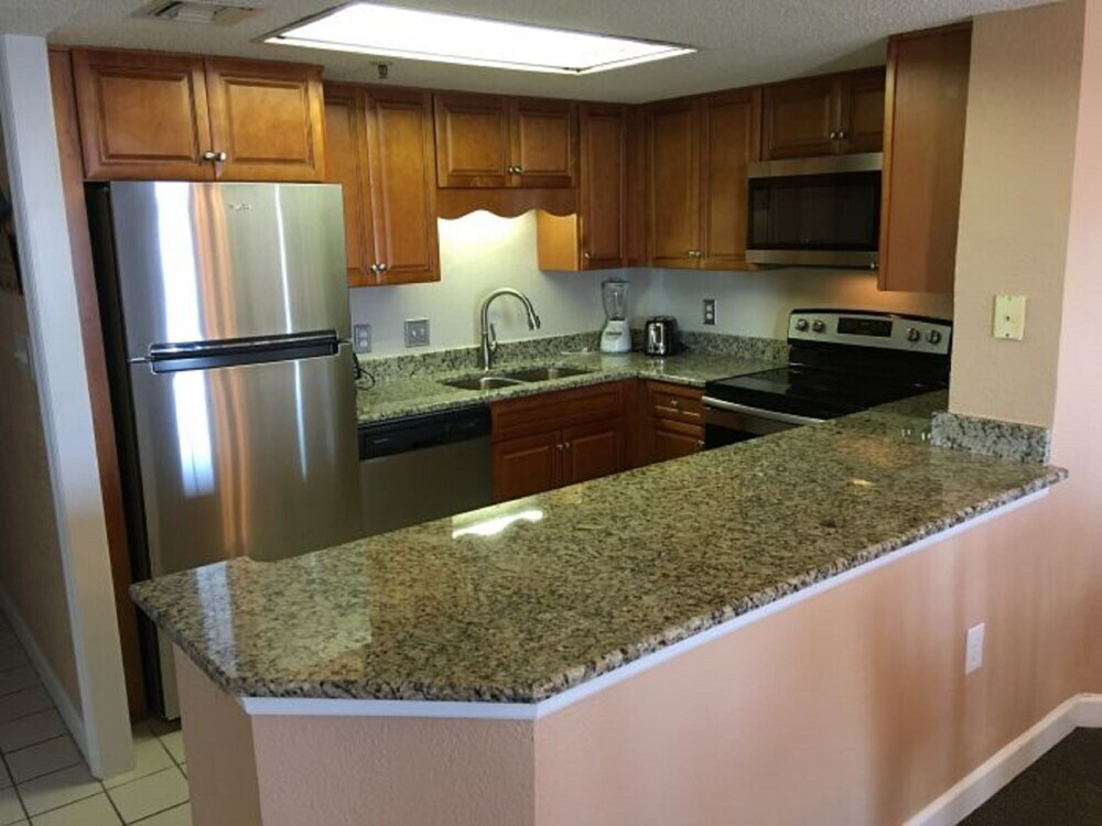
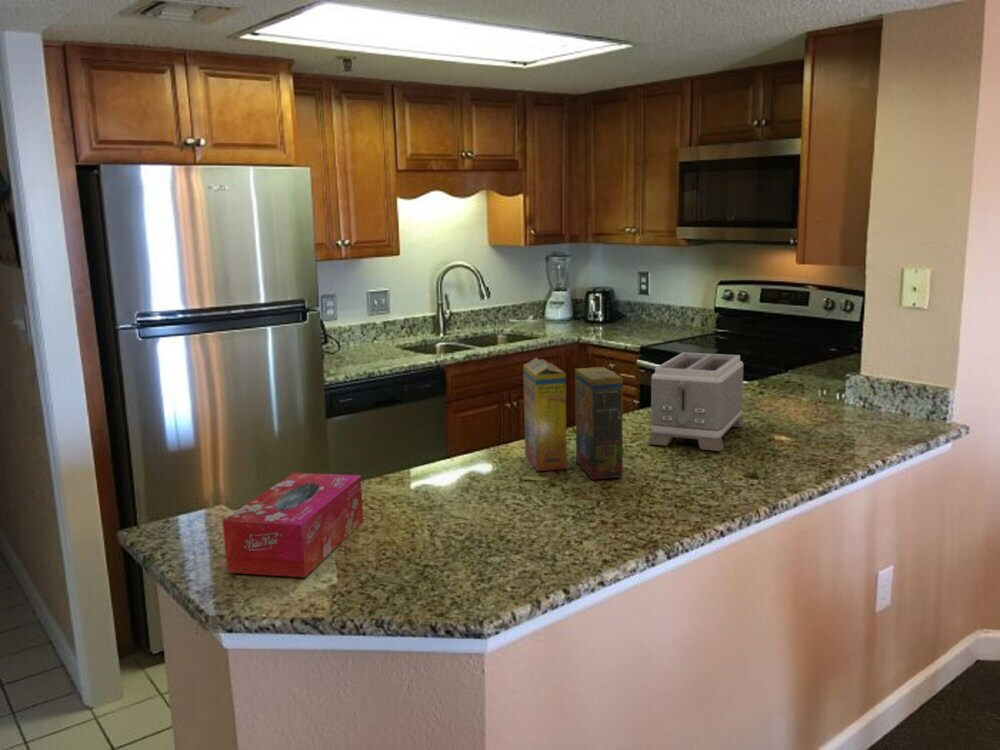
+ cereal box [522,357,624,481]
+ toaster [647,352,745,452]
+ tissue box [222,472,364,579]
